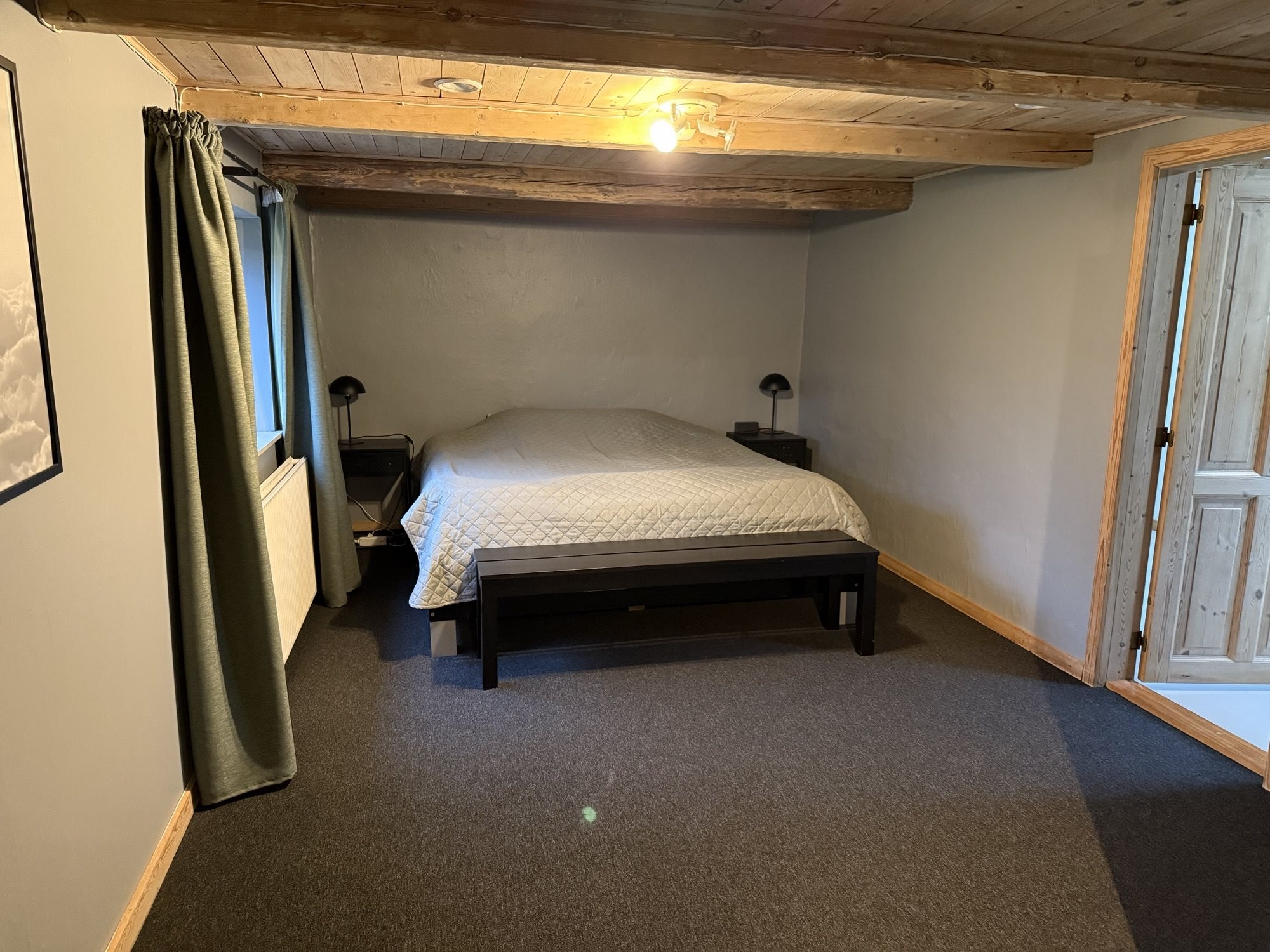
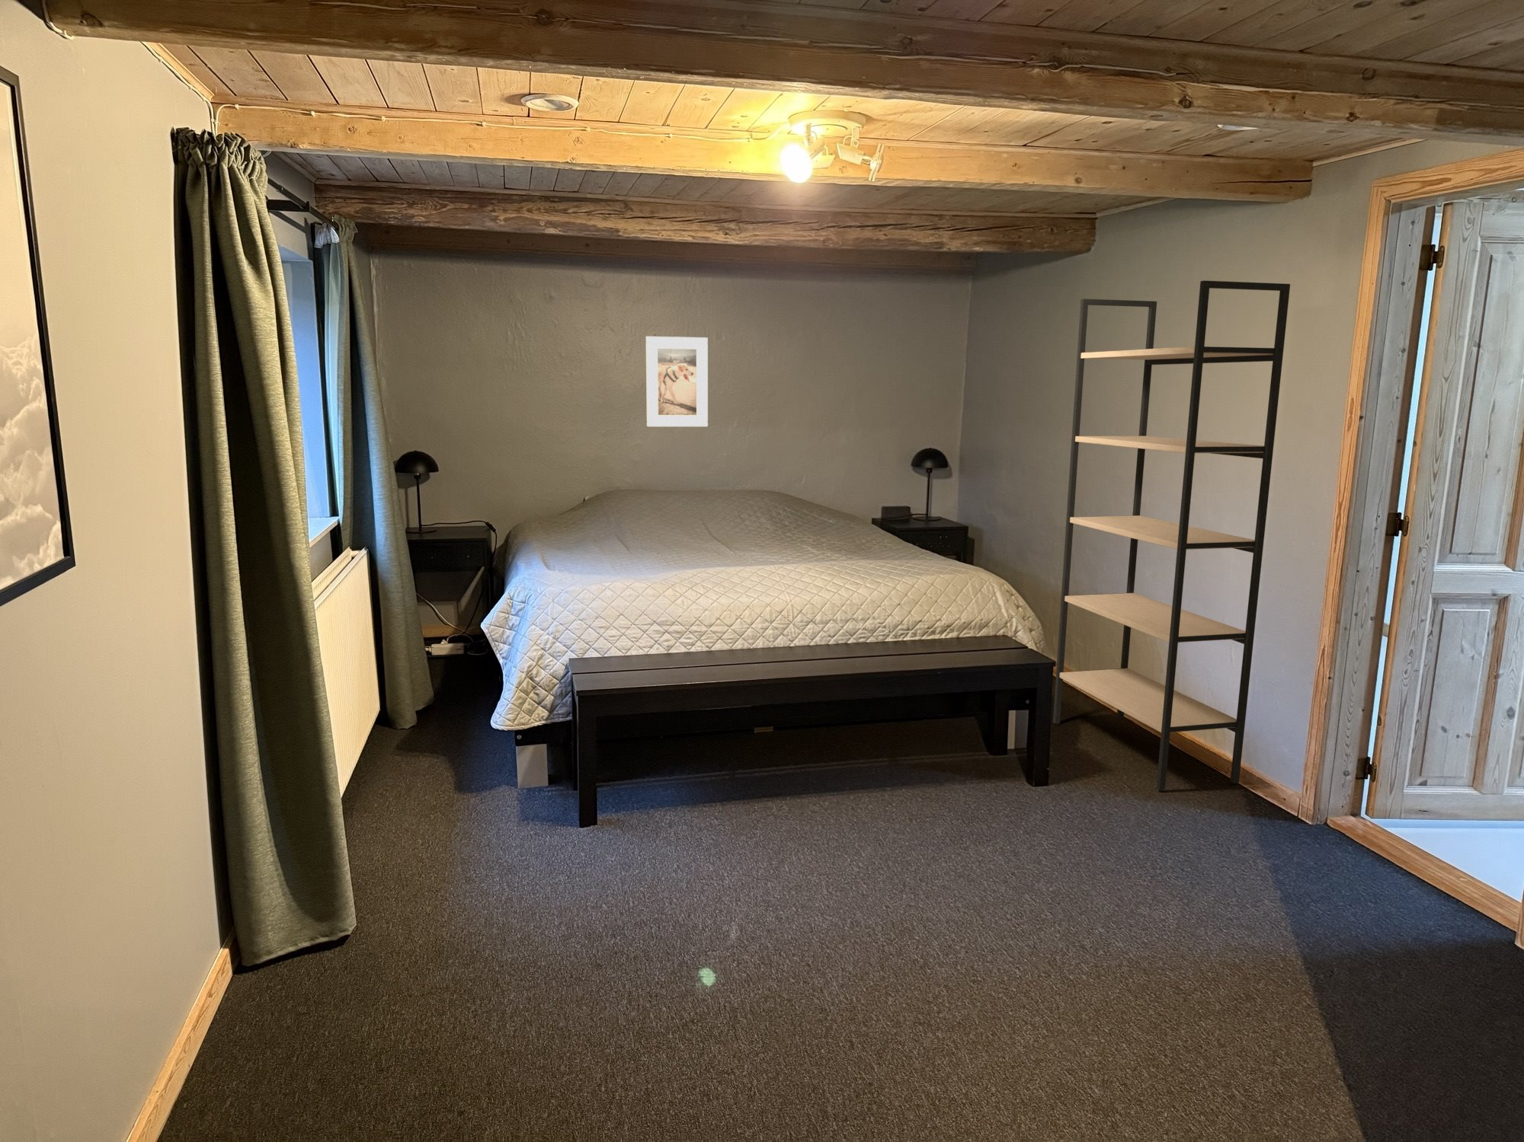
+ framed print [644,336,709,427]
+ shelving unit [1052,281,1291,792]
